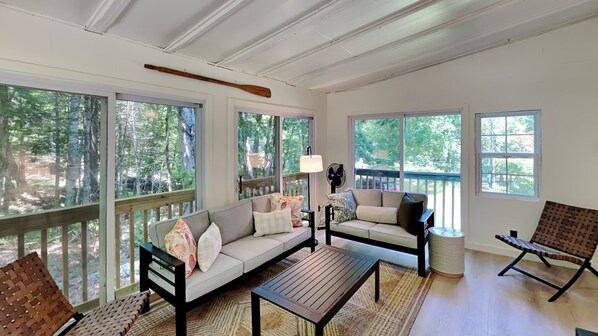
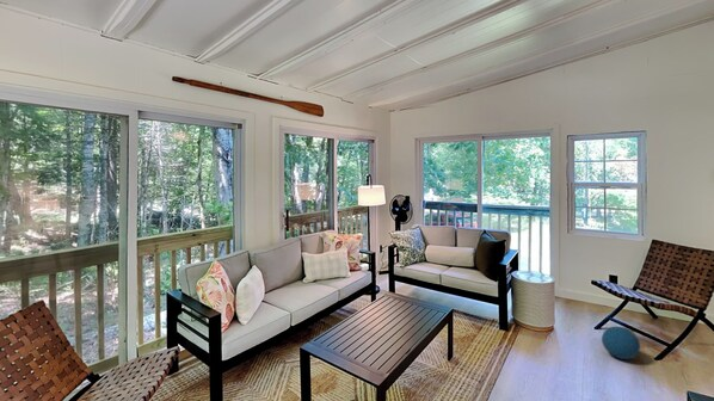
+ ball [601,326,641,360]
